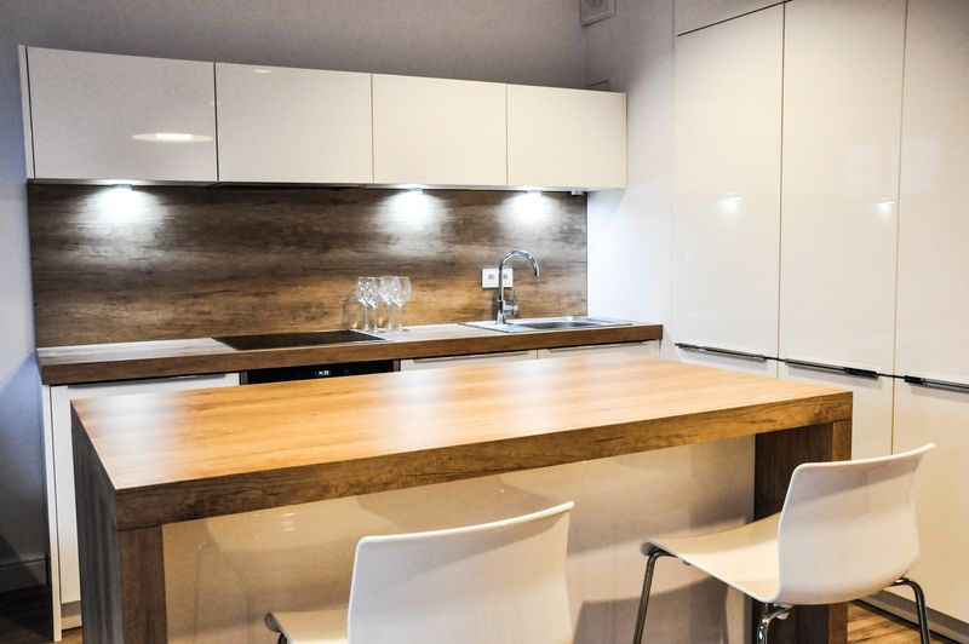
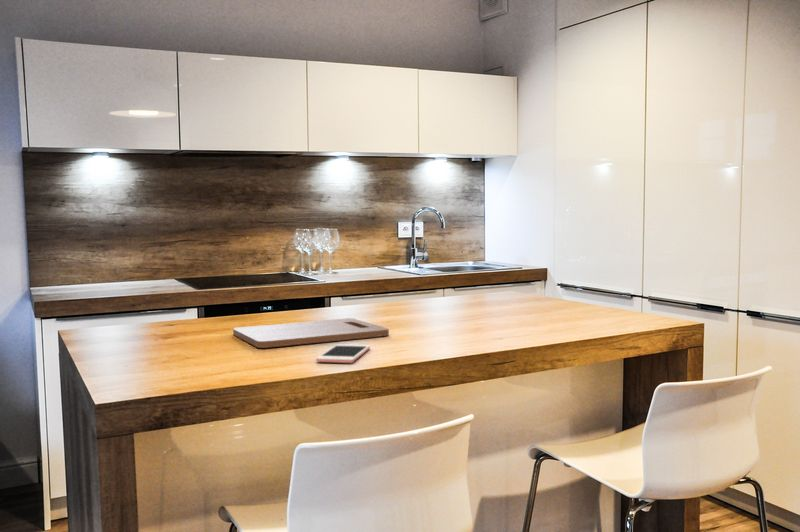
+ cutting board [232,317,390,349]
+ cell phone [315,344,371,364]
